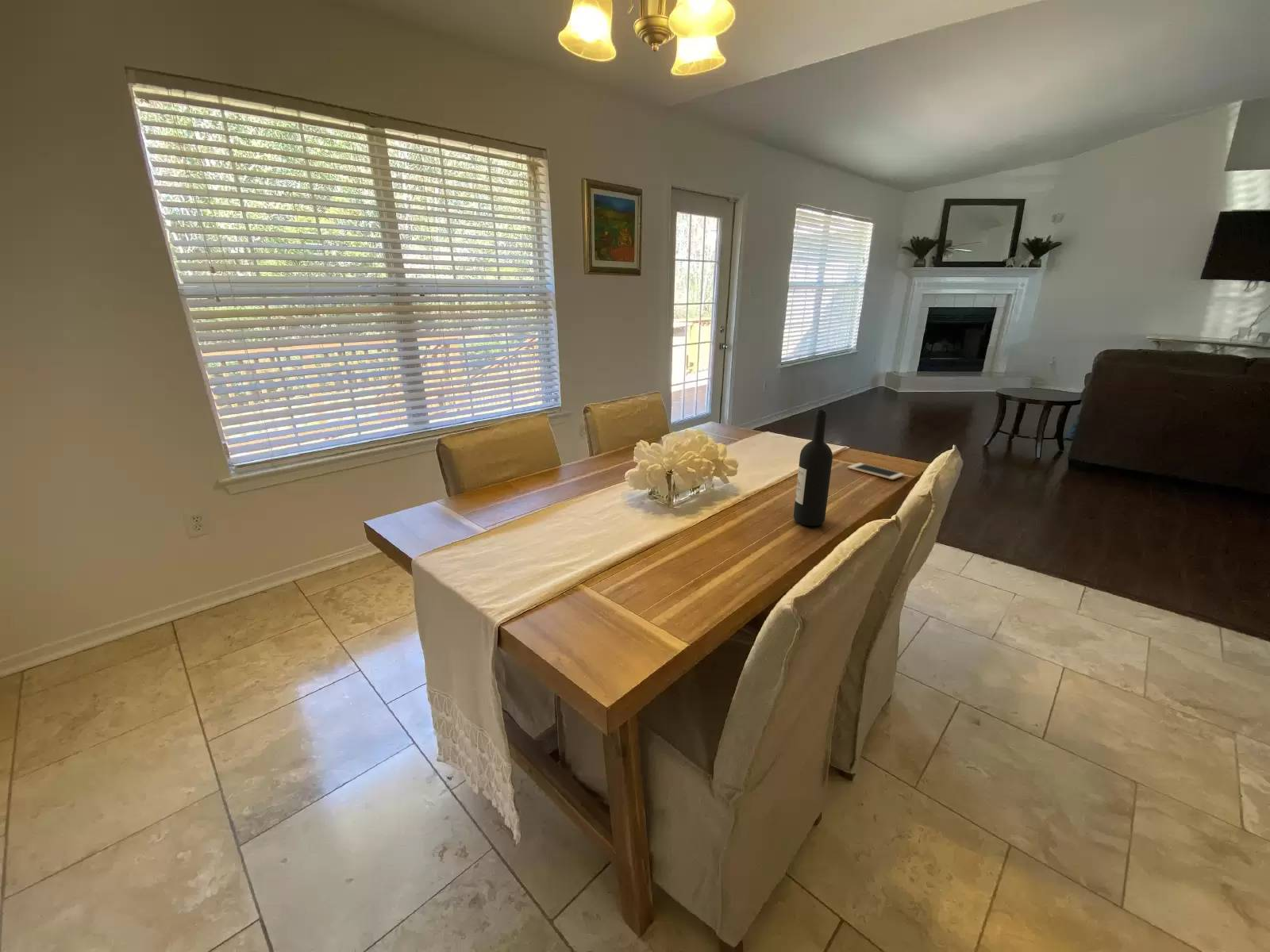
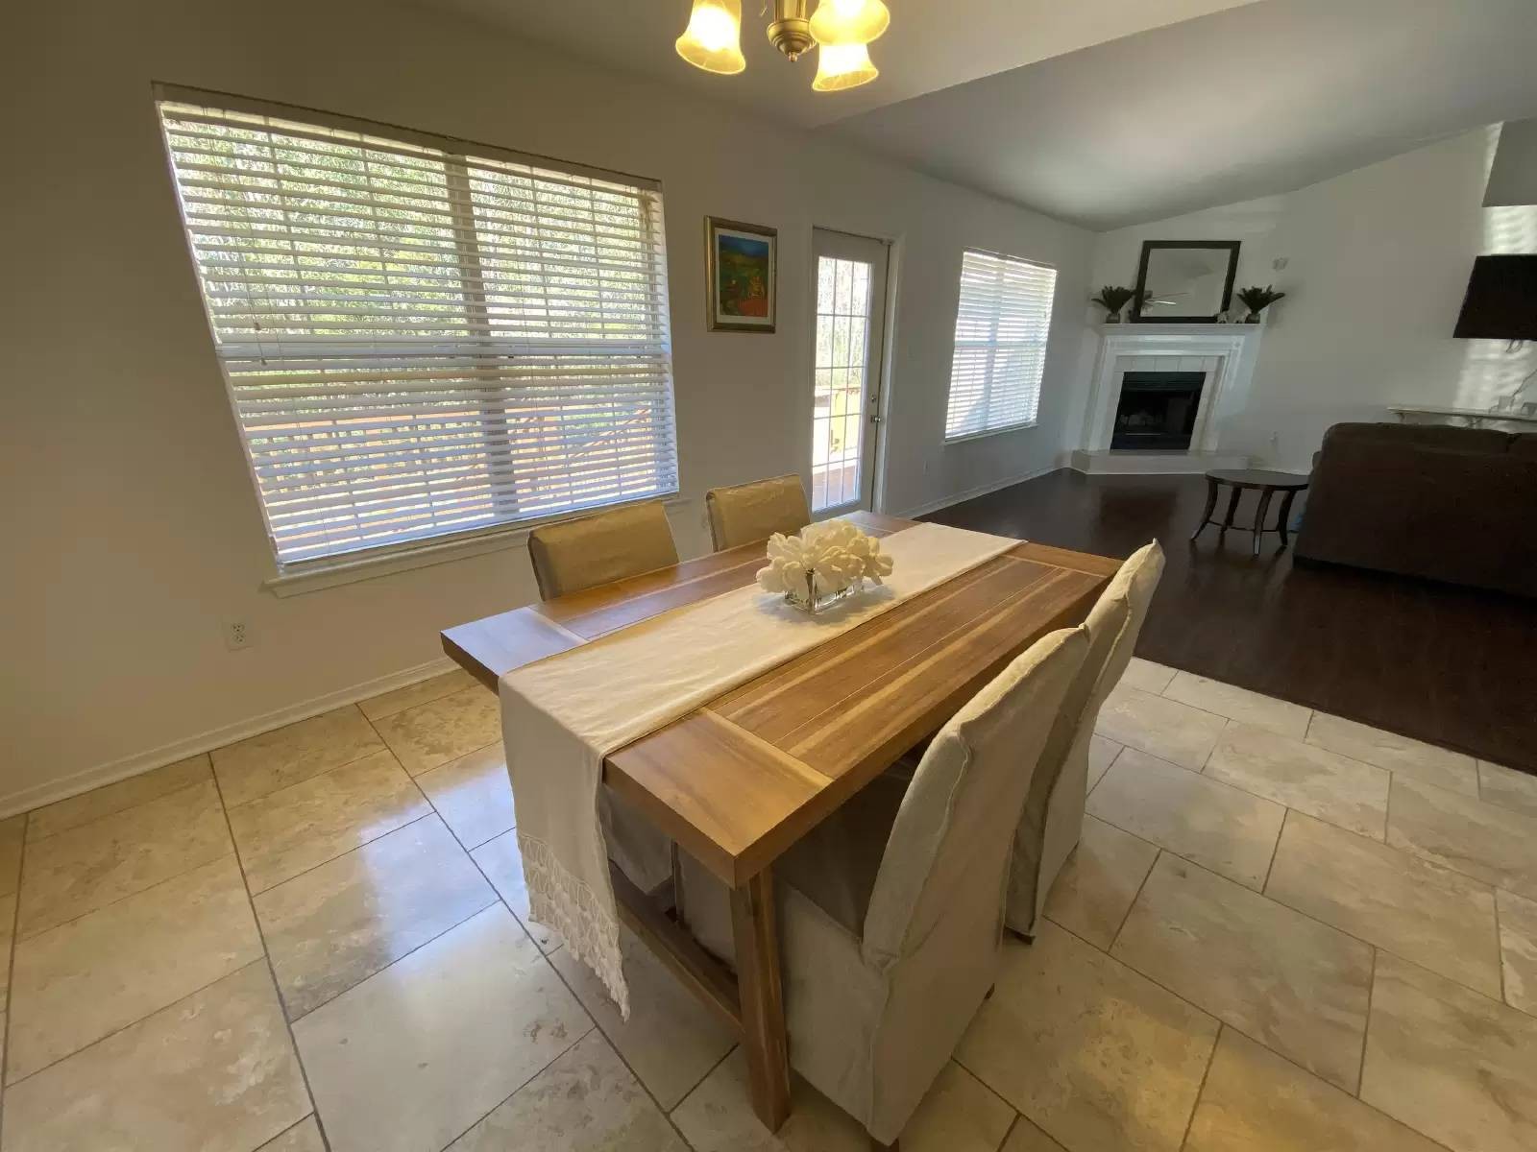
- cell phone [847,462,905,481]
- wine bottle [793,409,833,527]
